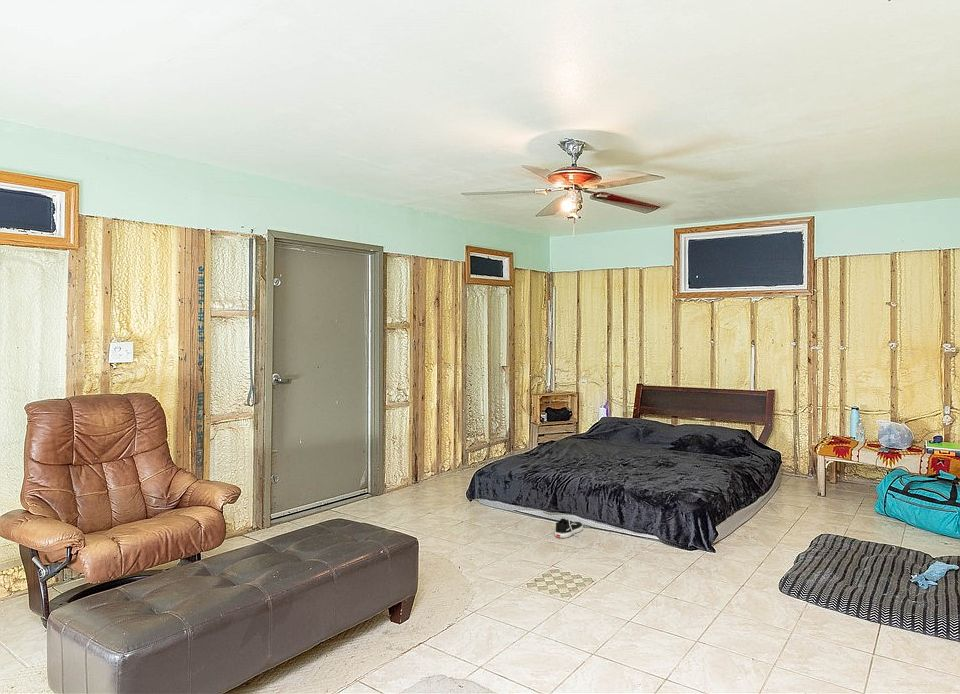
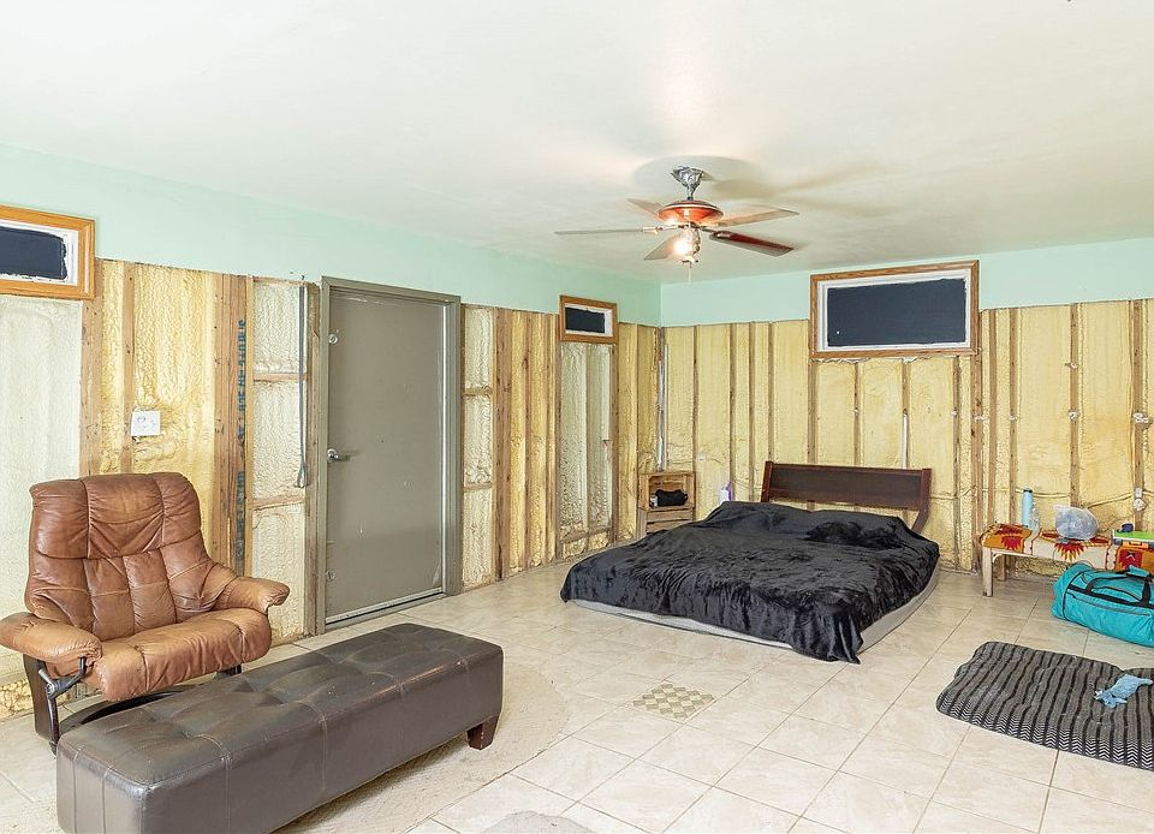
- shoe [550,517,584,539]
